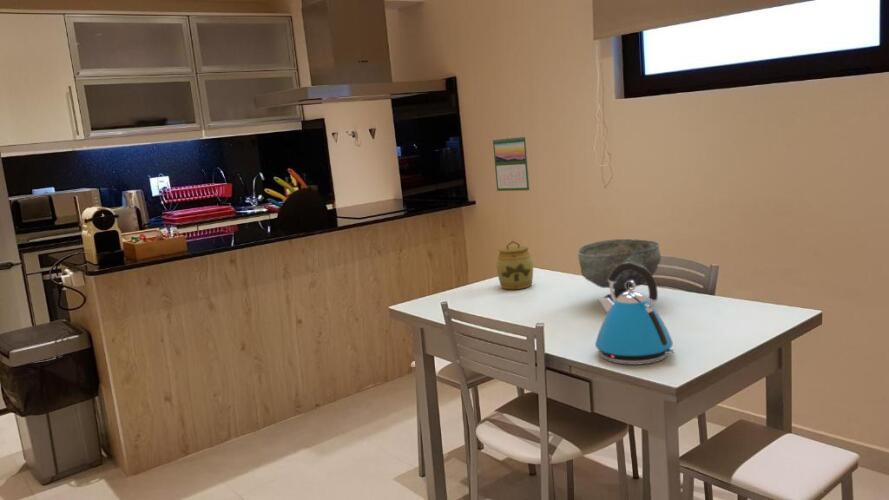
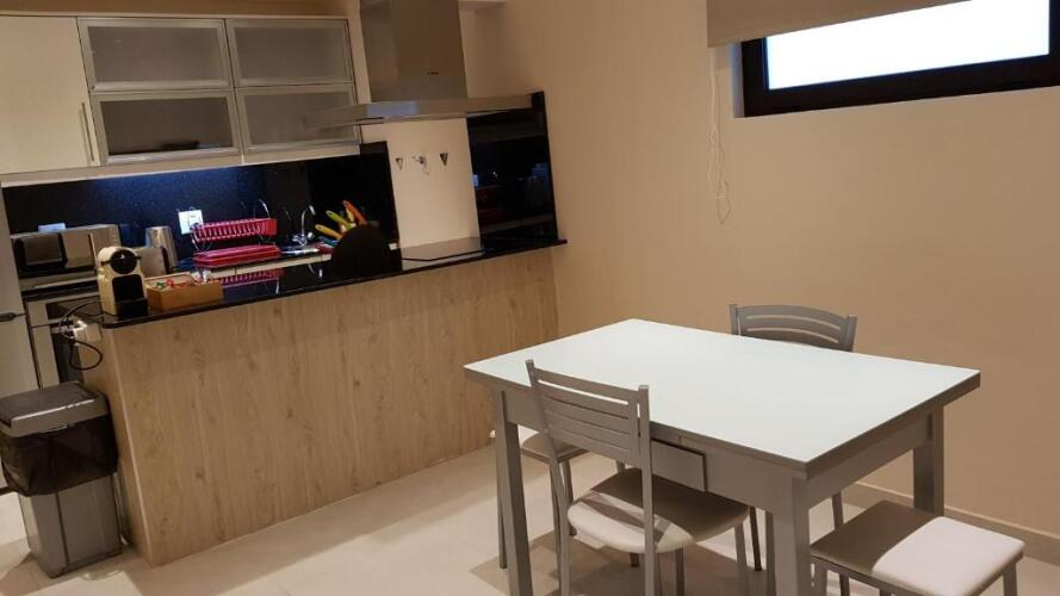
- jar [496,240,534,290]
- decorative bowl [576,238,662,303]
- calendar [492,135,531,192]
- kettle [594,262,675,366]
